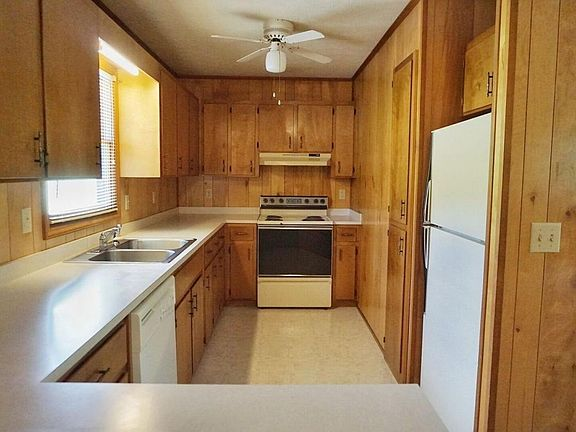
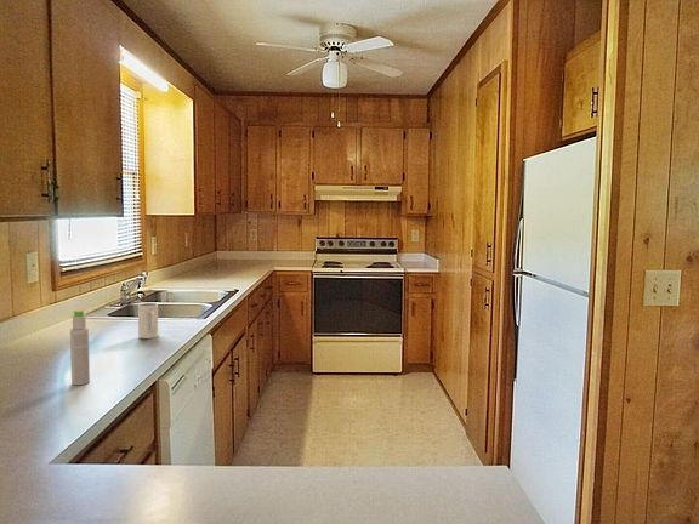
+ mug [137,302,159,340]
+ bottle [69,309,91,386]
